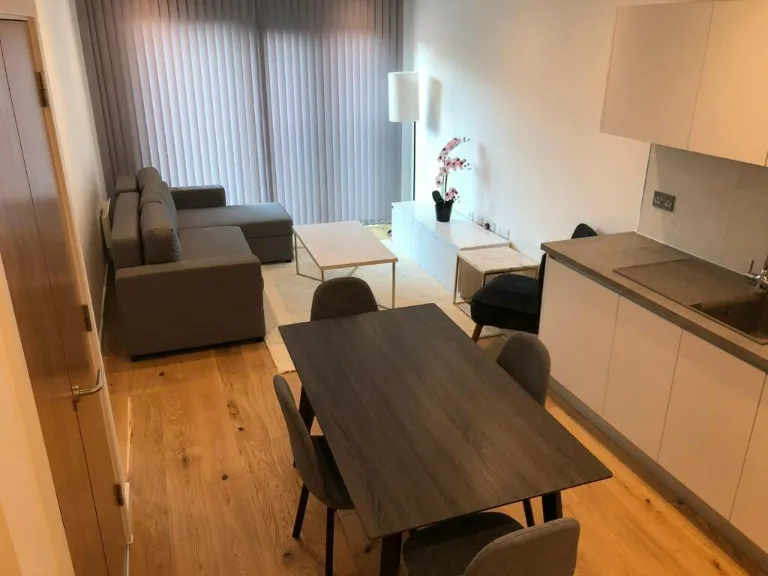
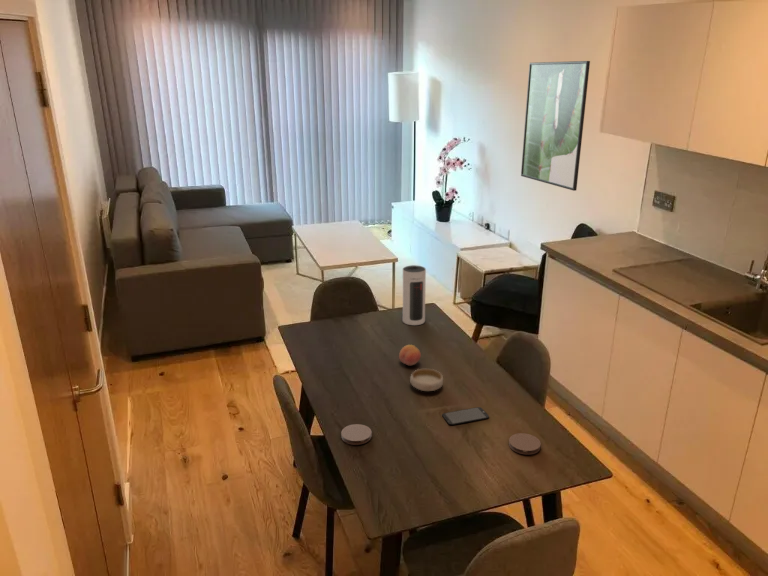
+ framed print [520,60,591,192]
+ coaster [340,423,373,446]
+ bowl [409,368,444,392]
+ smartphone [441,406,490,426]
+ speaker [402,264,427,326]
+ coaster [508,432,542,456]
+ fruit [398,344,422,366]
